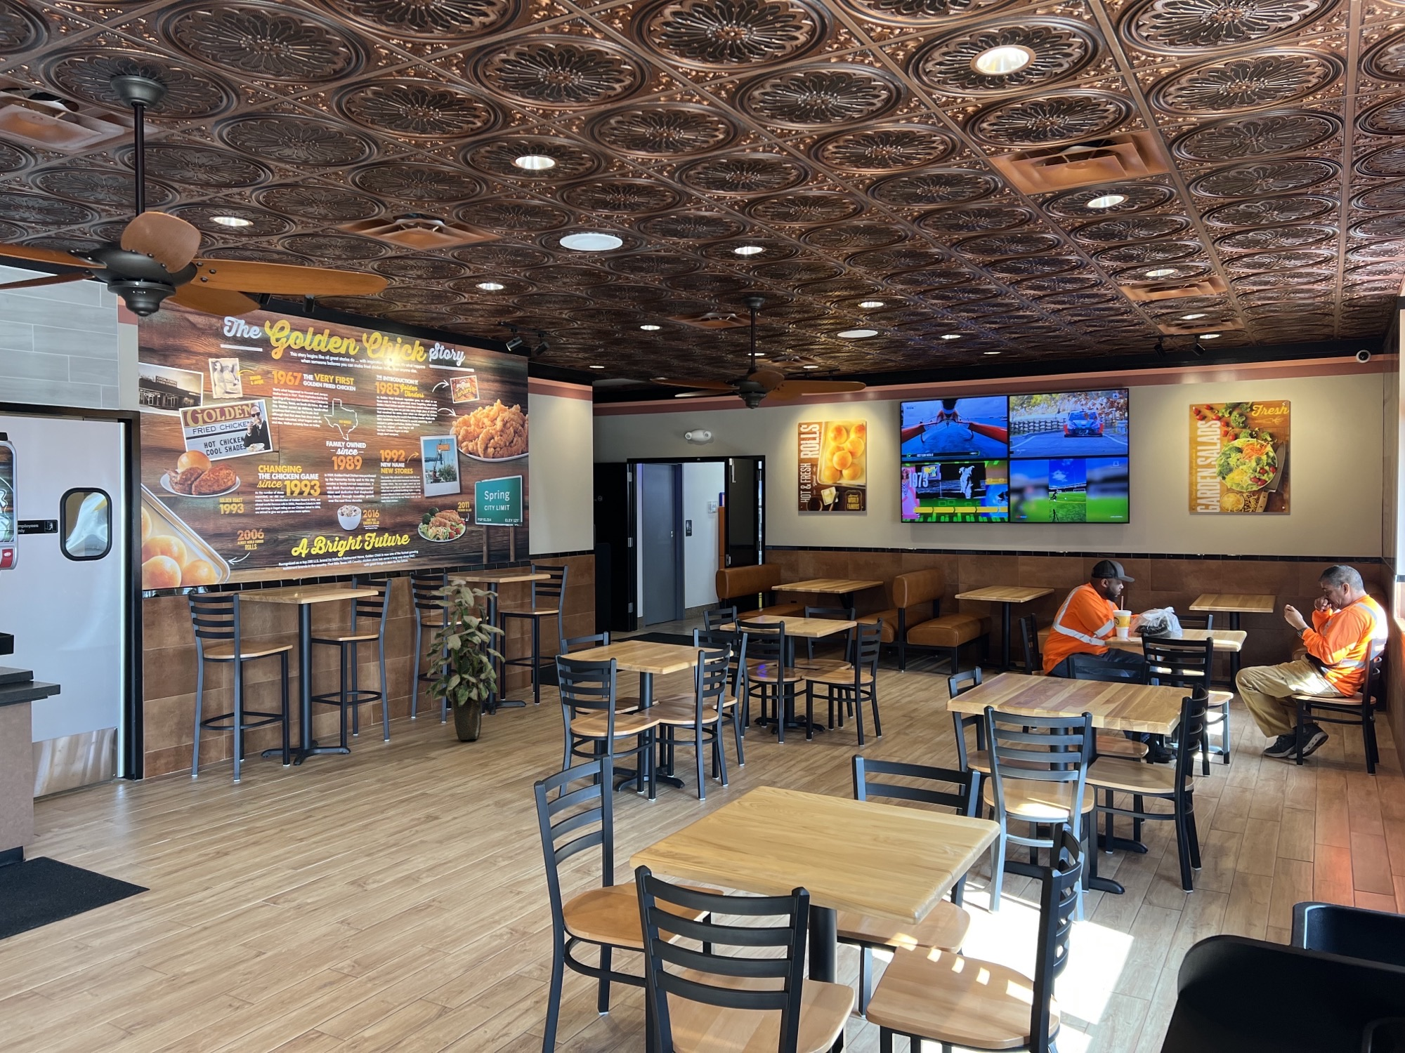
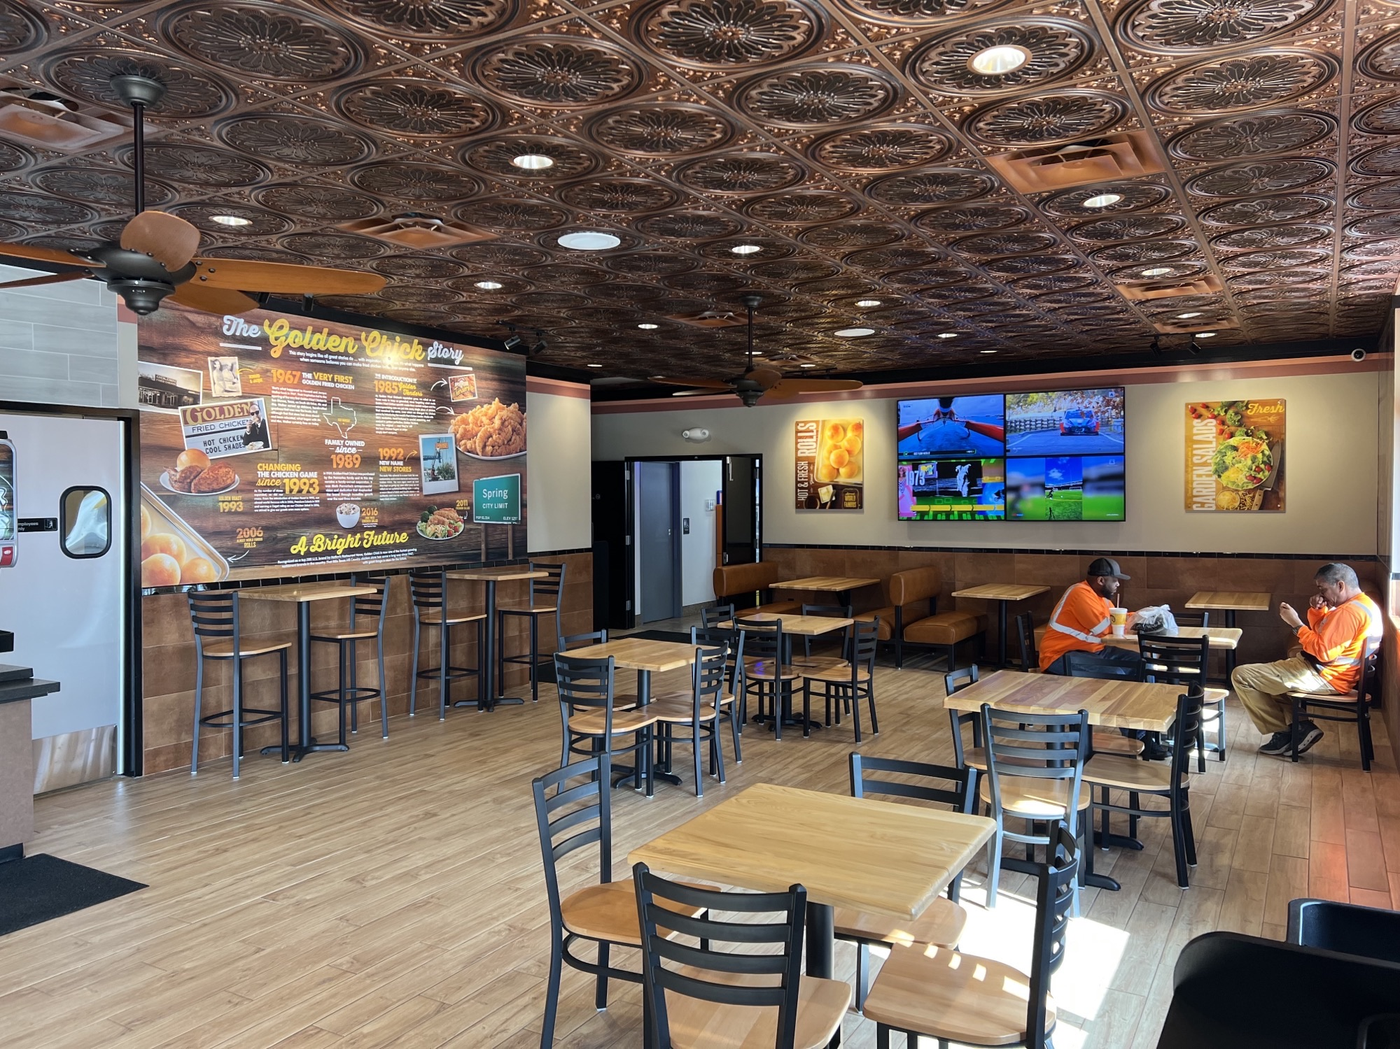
- indoor plant [424,580,506,741]
